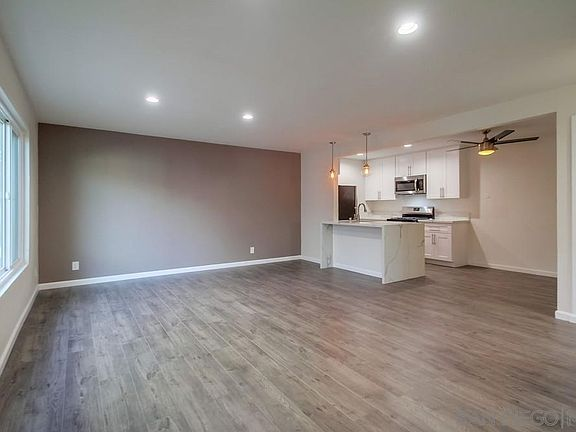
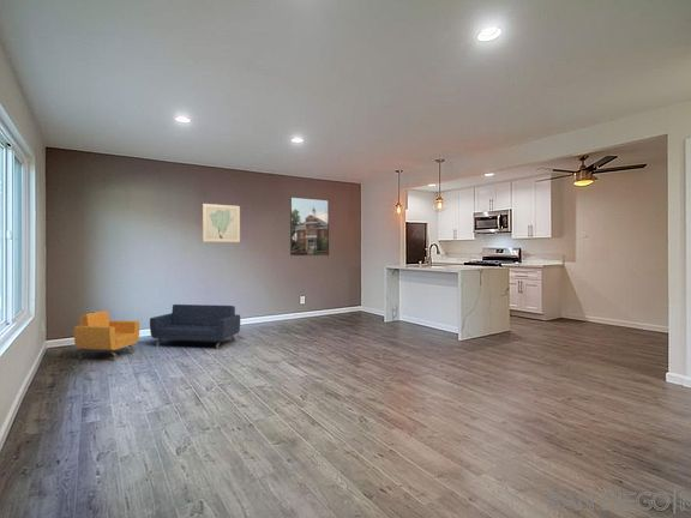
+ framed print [289,195,330,257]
+ sofa [73,303,241,361]
+ wall art [202,203,241,243]
